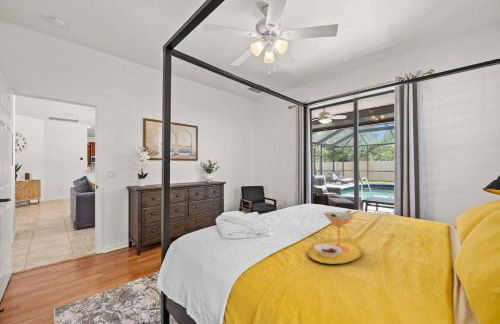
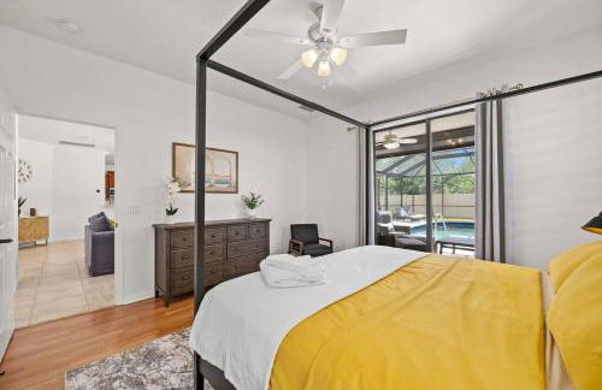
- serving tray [306,209,363,265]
